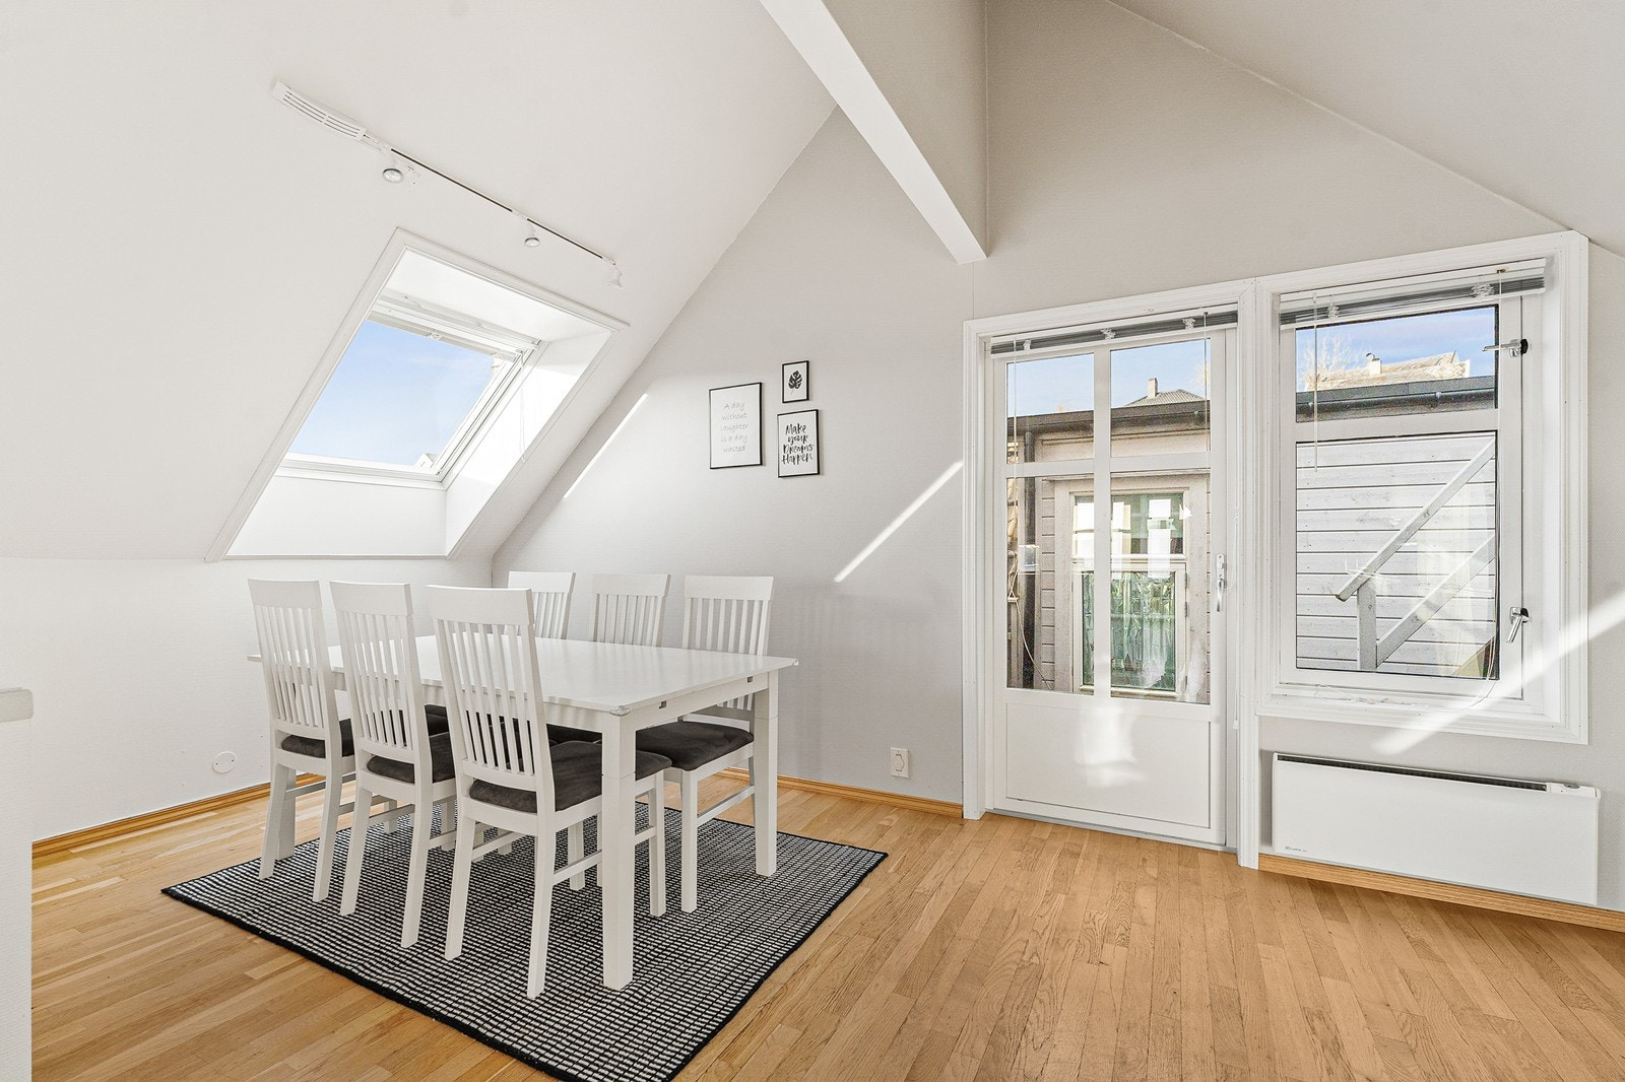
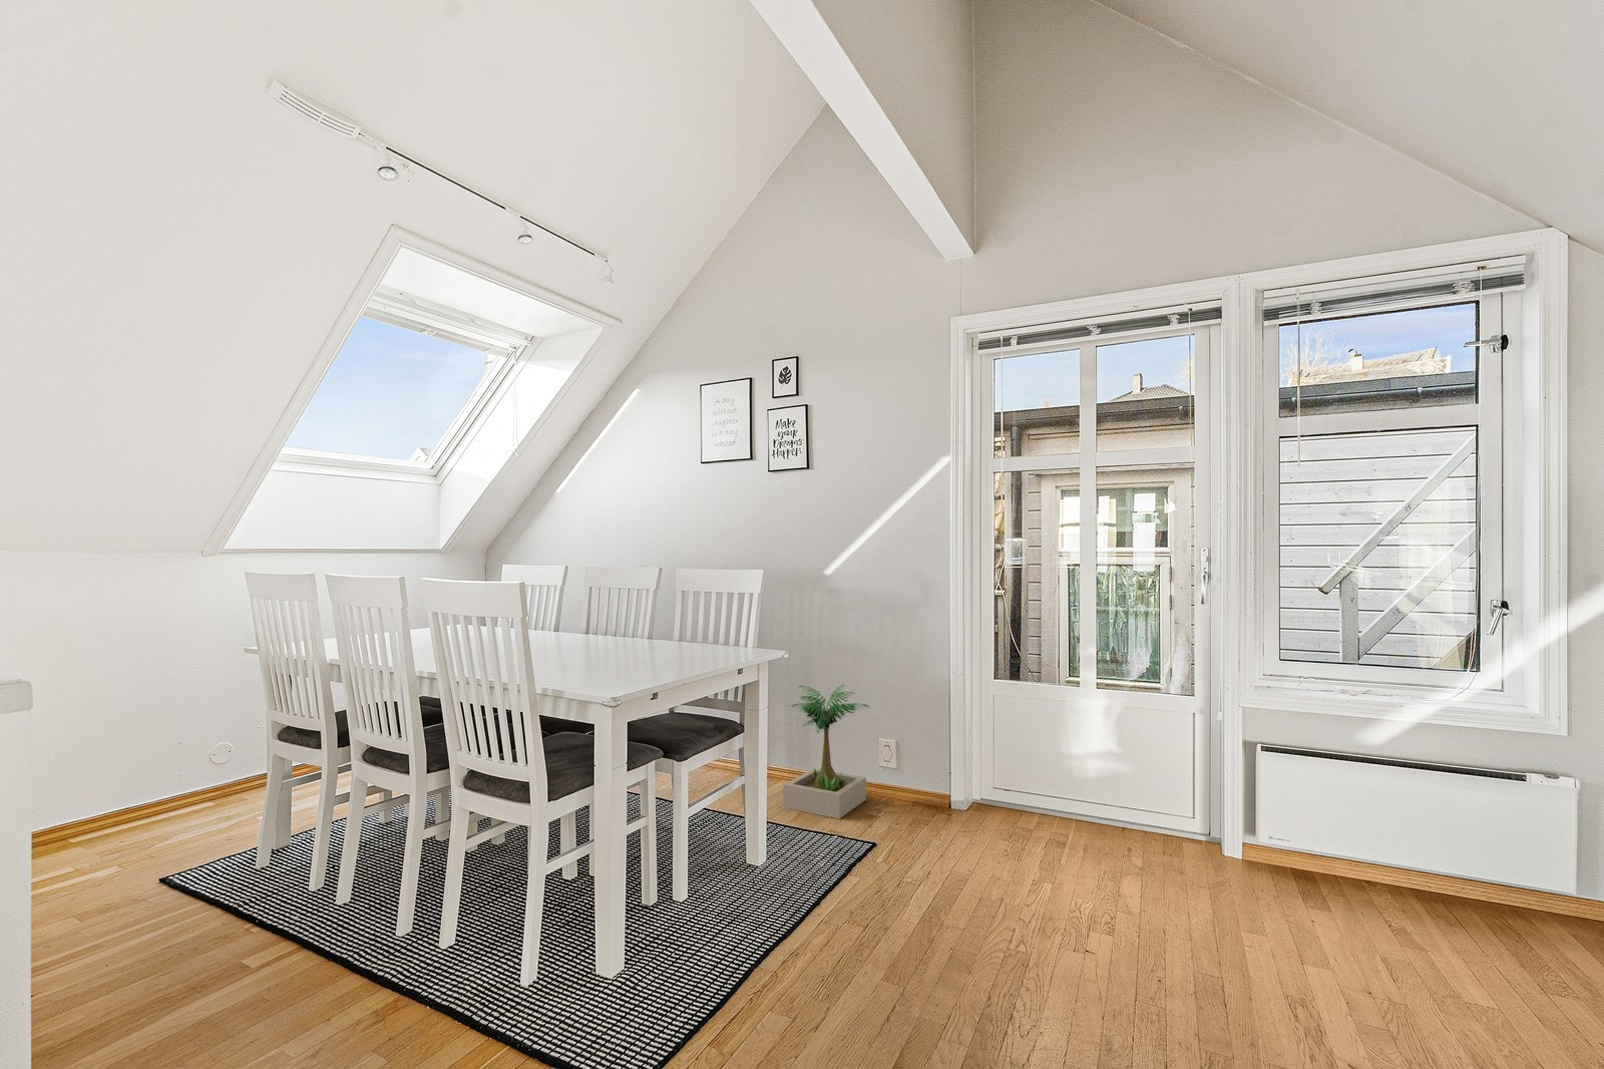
+ potted plant [784,684,871,821]
